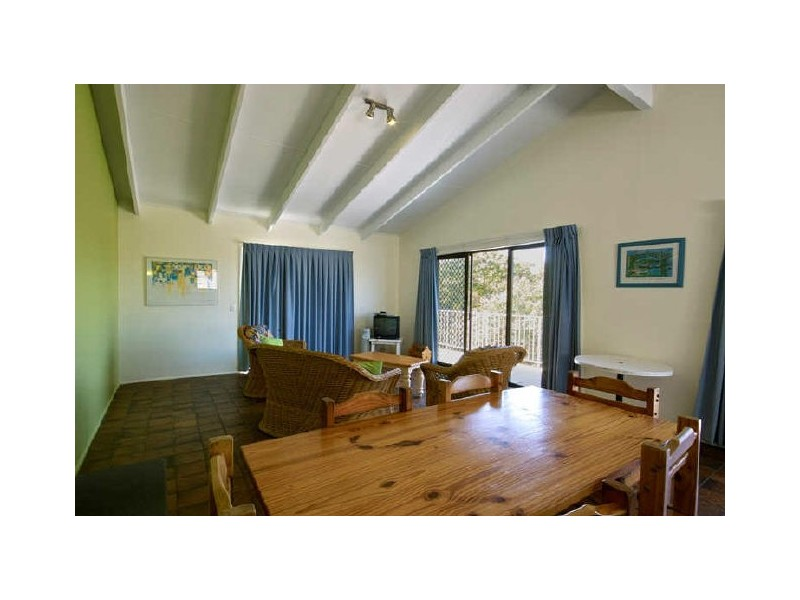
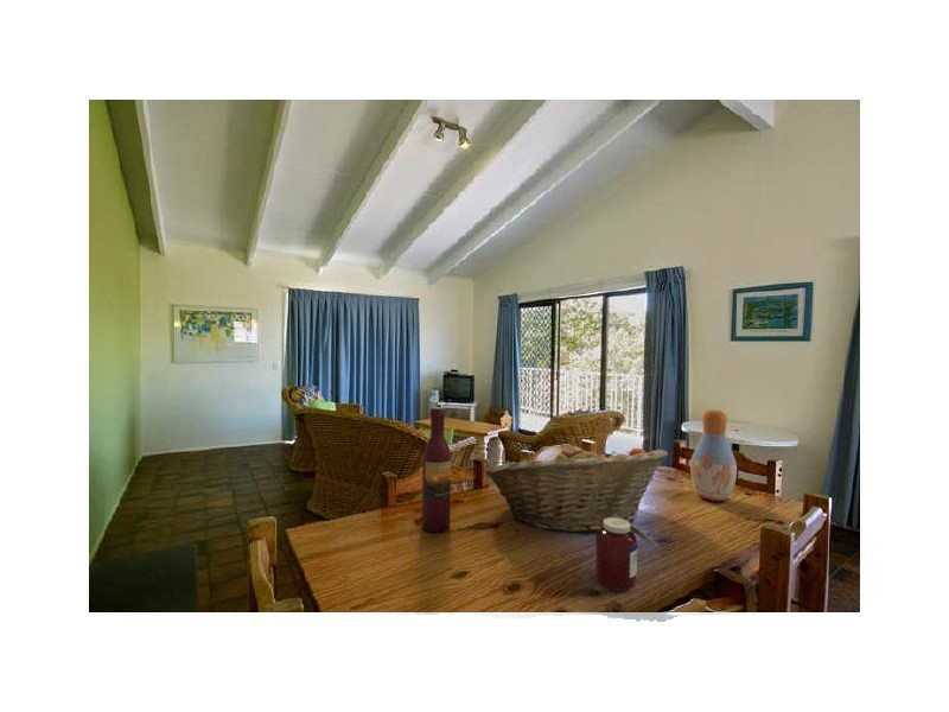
+ wine bottle [421,406,452,533]
+ vase [689,408,738,502]
+ fruit basket [484,443,669,534]
+ jar [594,515,660,592]
